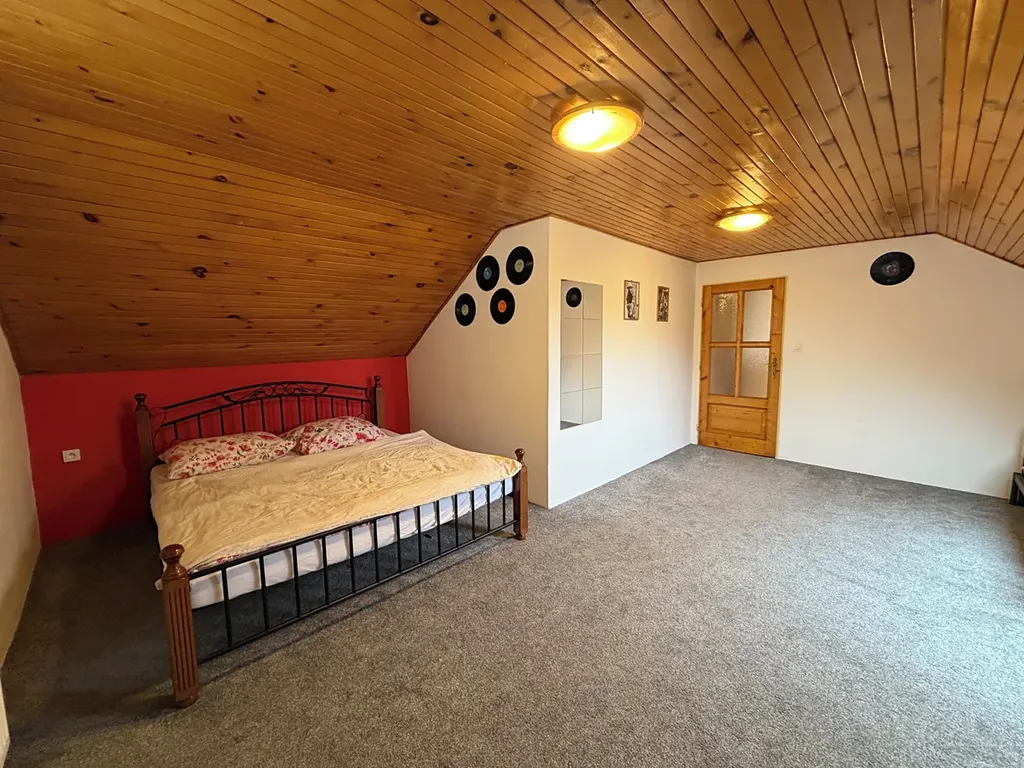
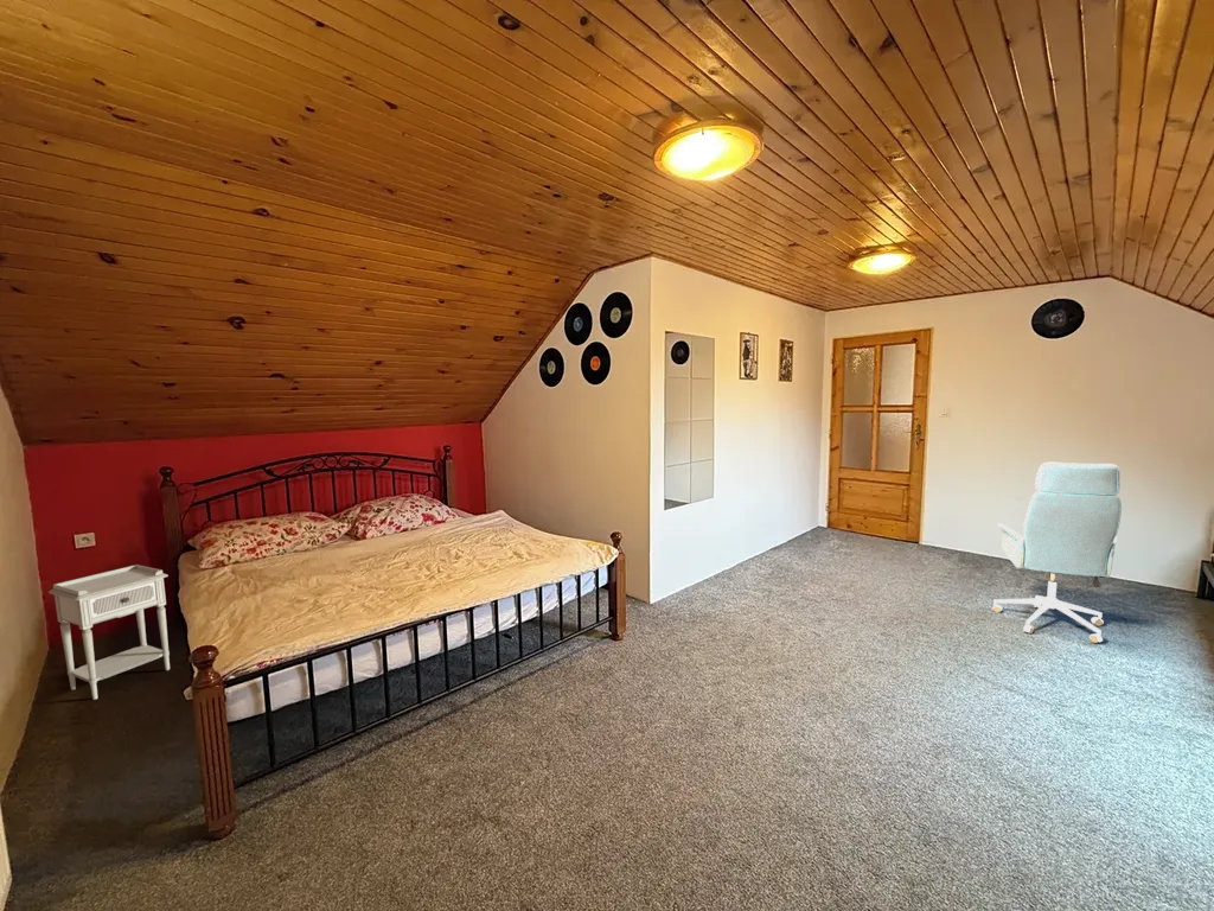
+ nightstand [47,563,171,701]
+ office chair [991,461,1123,644]
